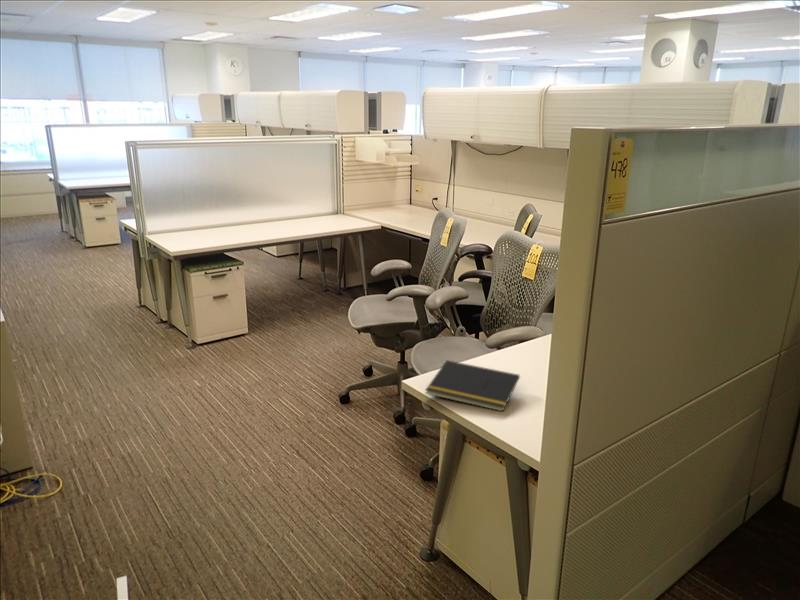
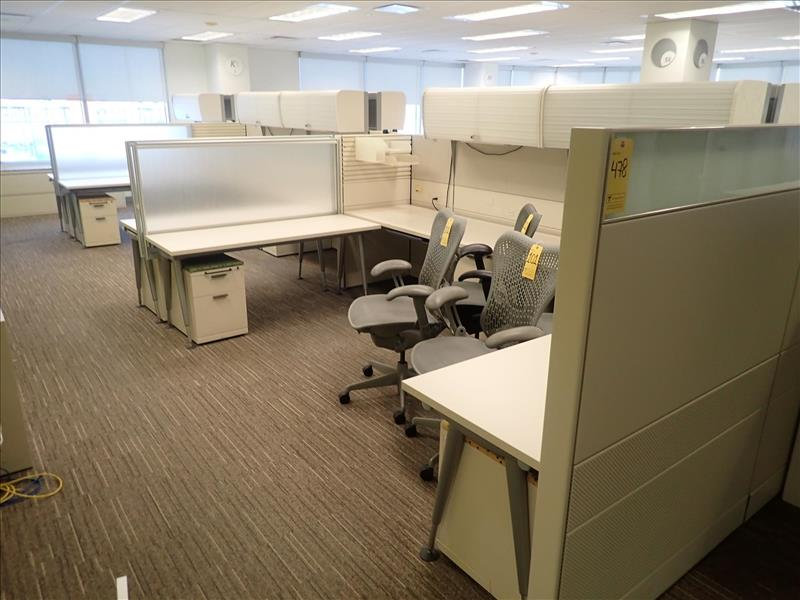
- notepad [424,359,521,413]
